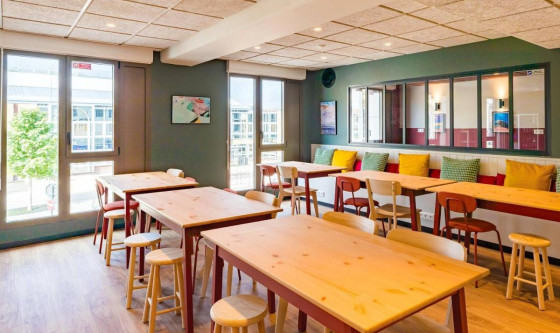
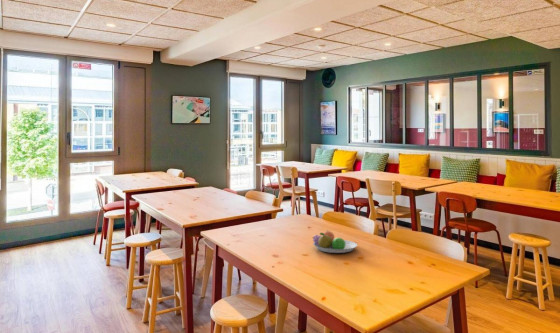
+ fruit bowl [311,230,358,254]
